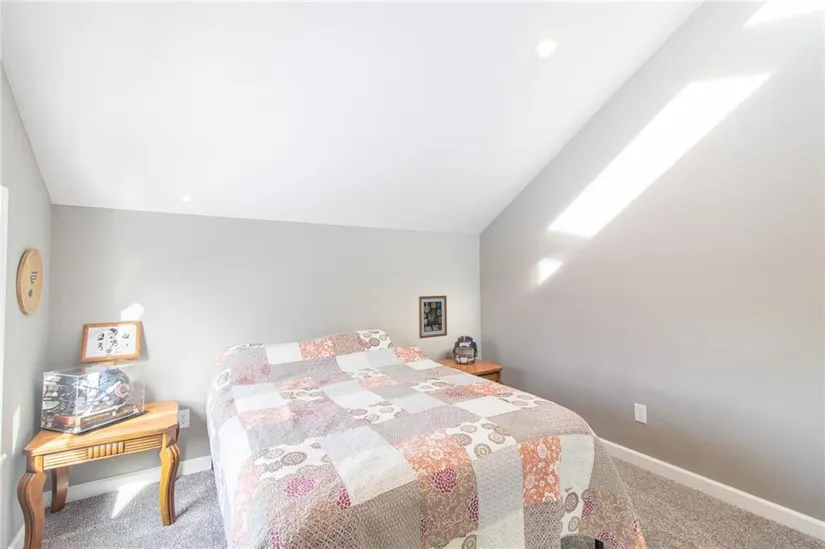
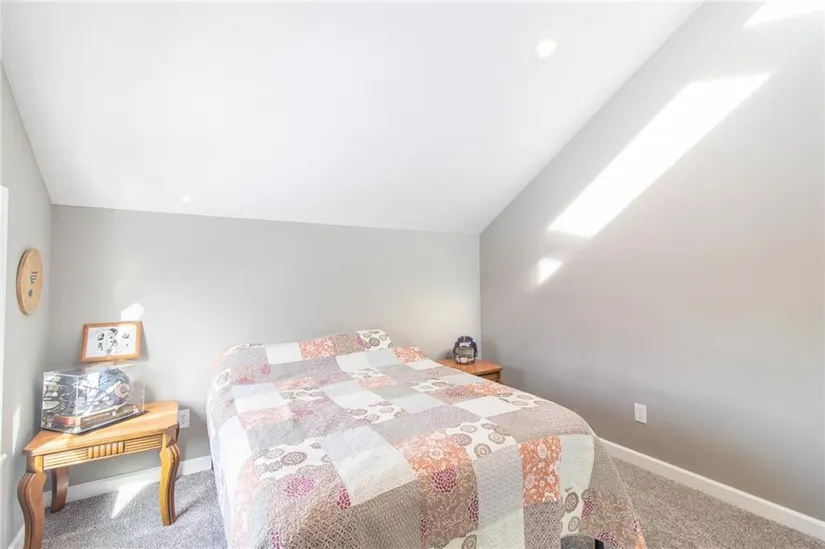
- wall art [418,295,448,340]
